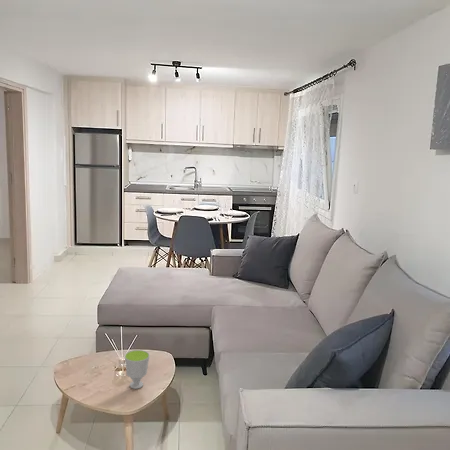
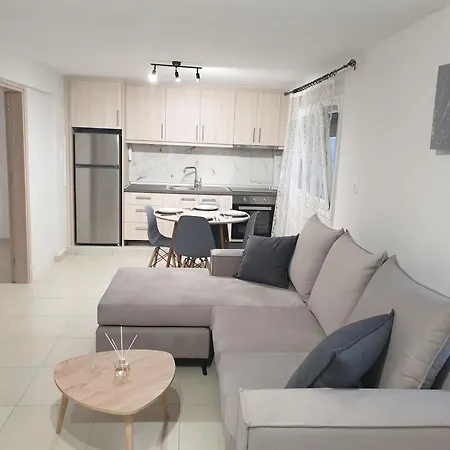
- cup [124,349,150,390]
